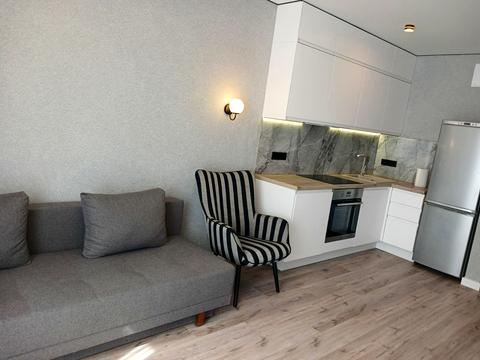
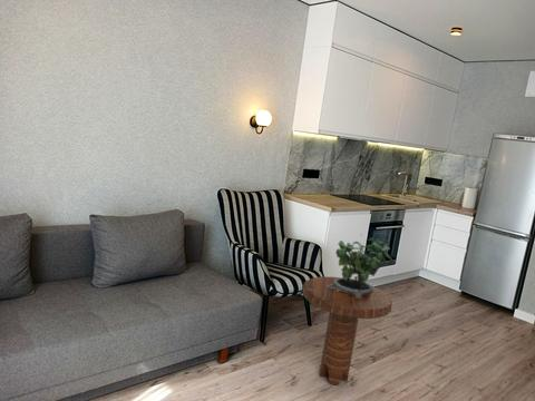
+ side table [301,275,393,387]
+ potted plant [327,233,393,297]
